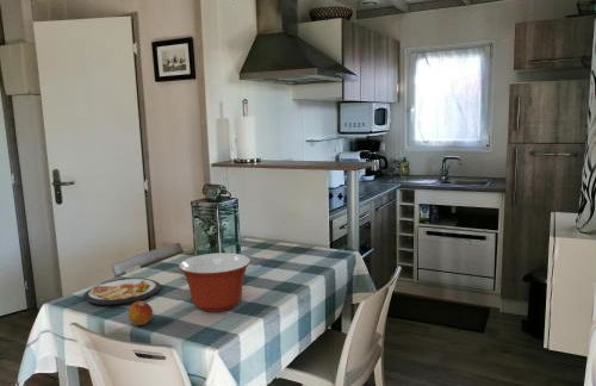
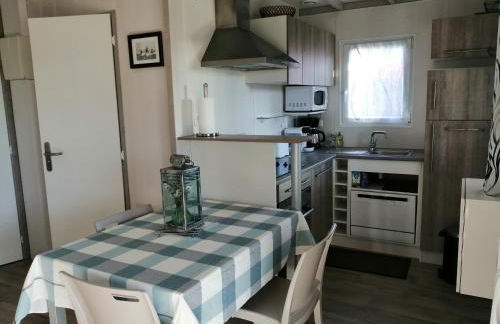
- apple [128,300,154,326]
- dish [82,276,162,306]
- mixing bowl [178,251,252,313]
